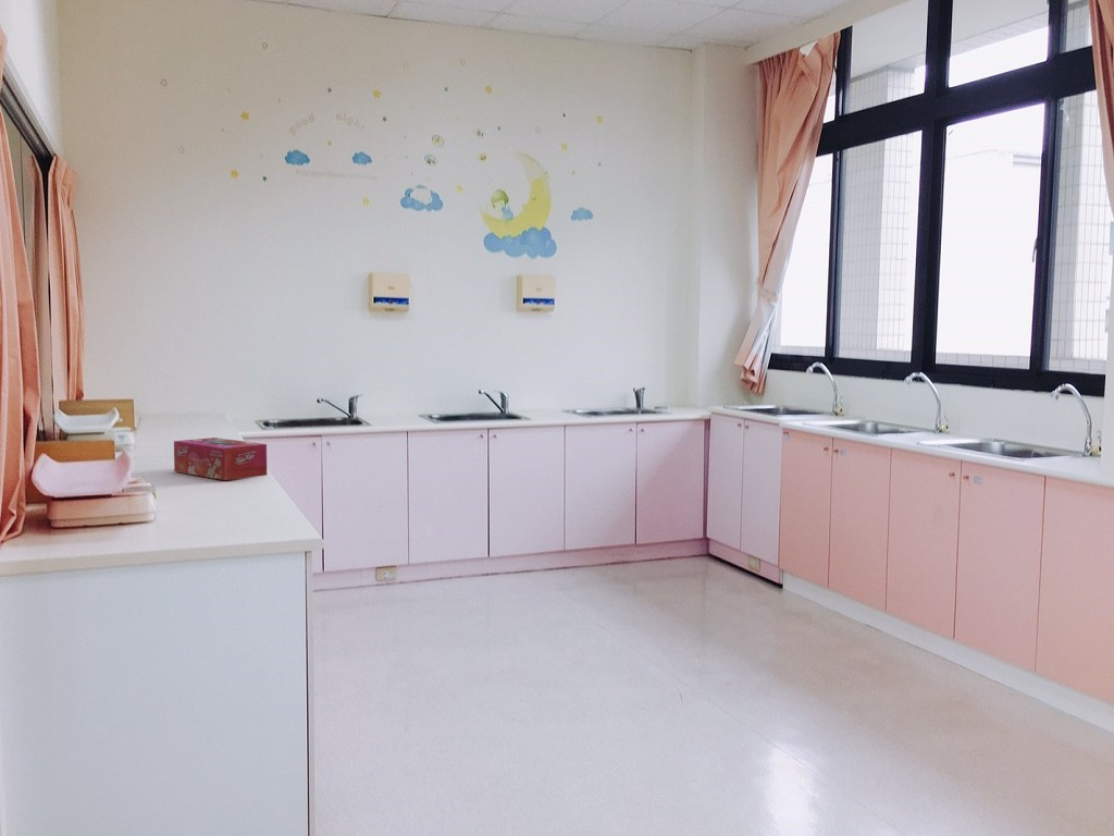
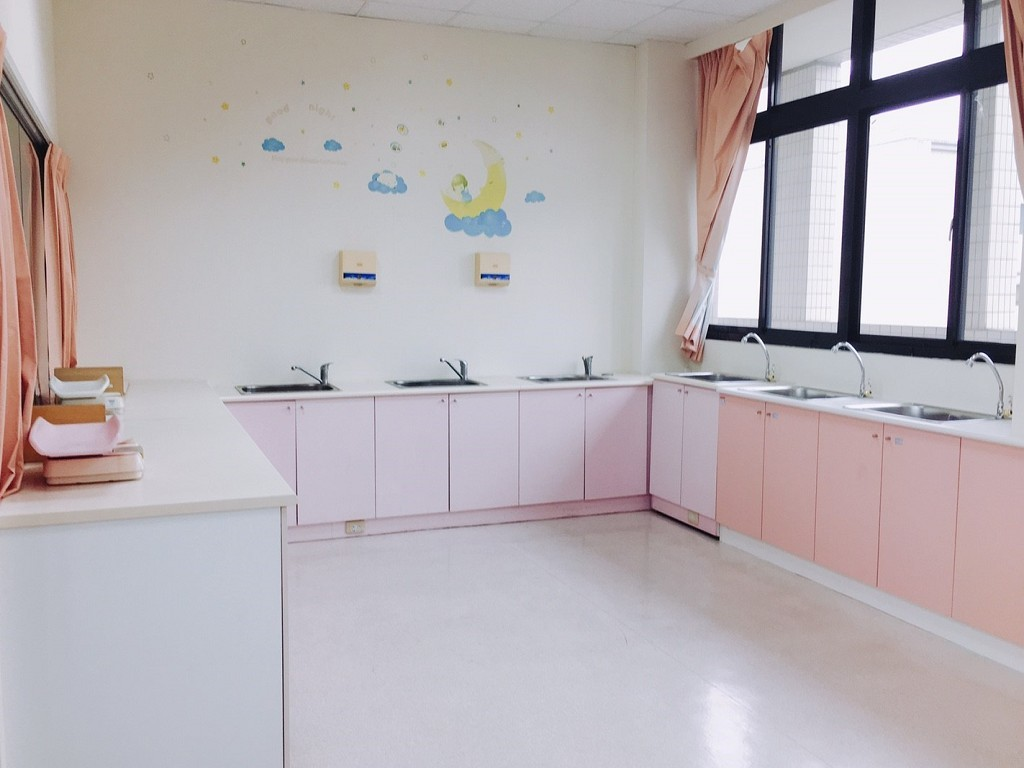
- tissue box [173,437,268,481]
